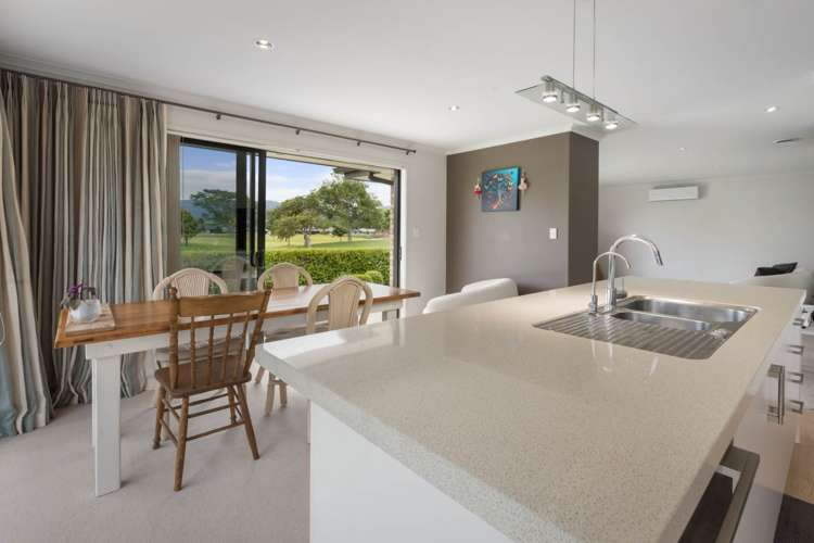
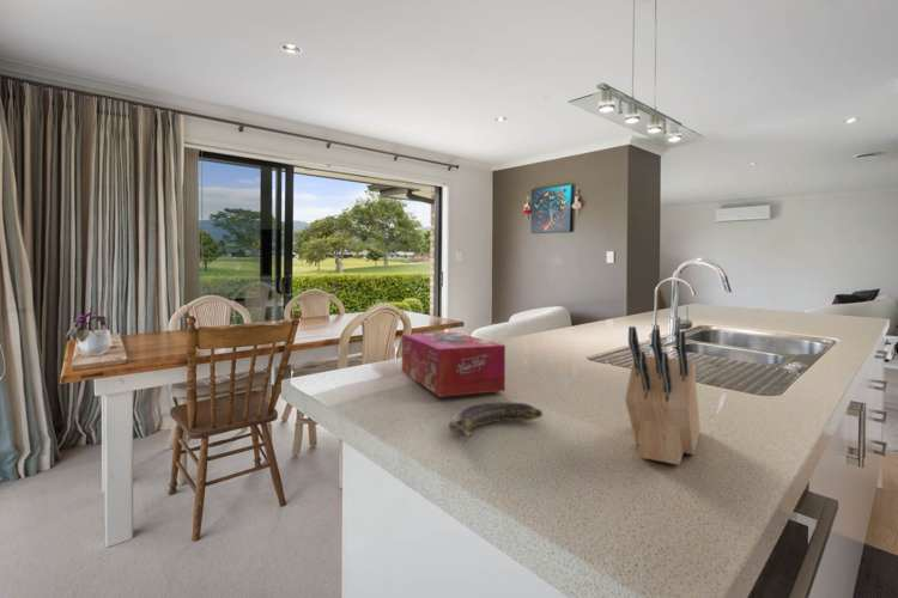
+ banana [448,401,544,438]
+ knife block [624,325,702,466]
+ tissue box [401,331,506,398]
